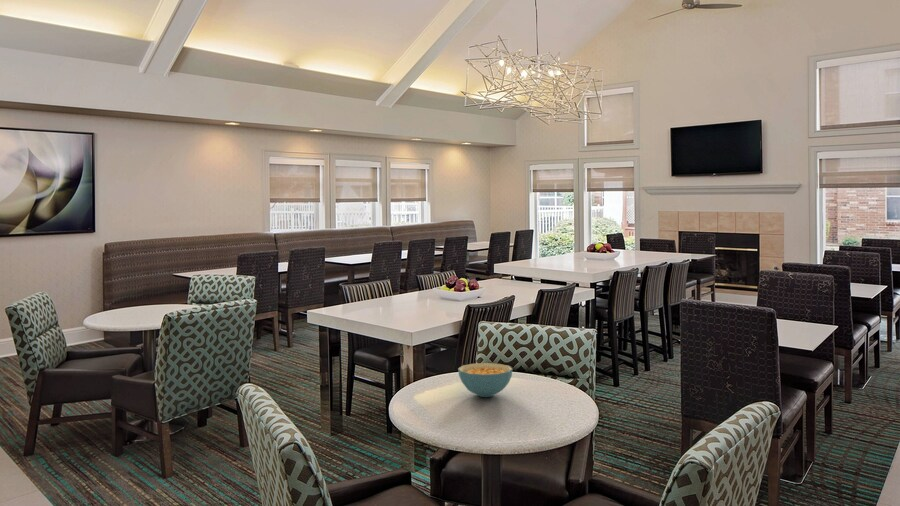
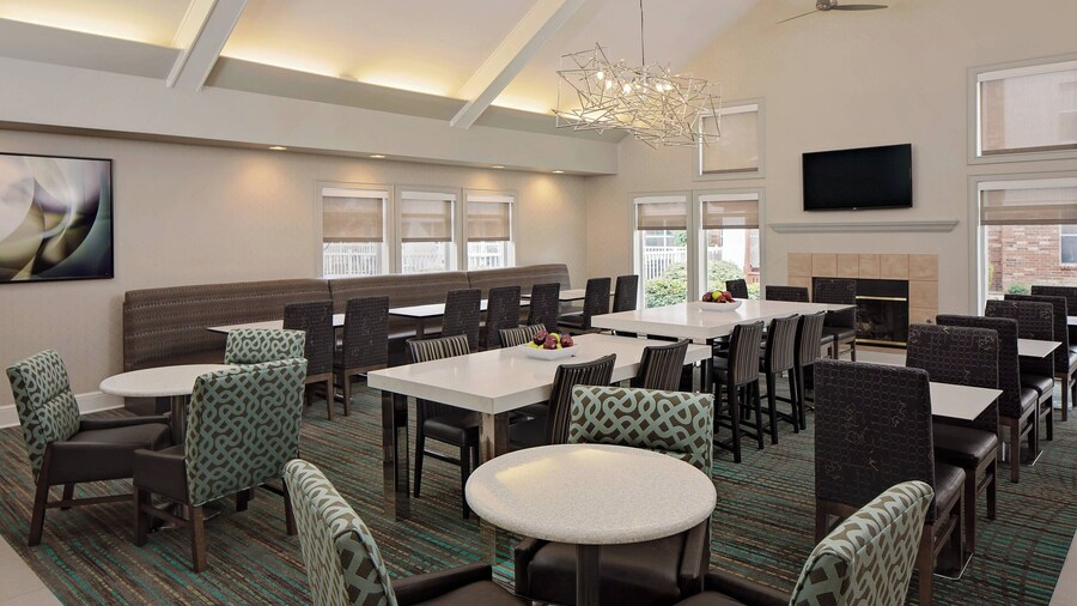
- cereal bowl [457,362,514,398]
